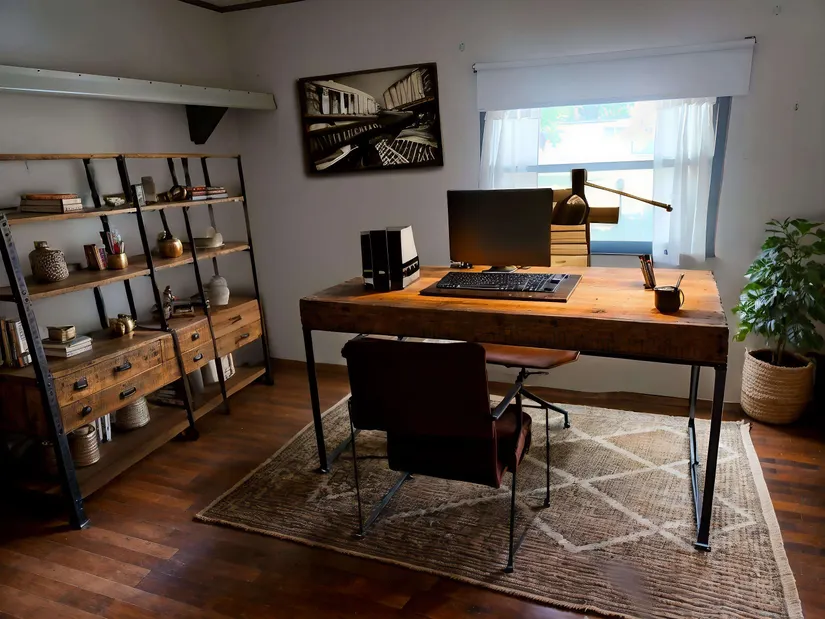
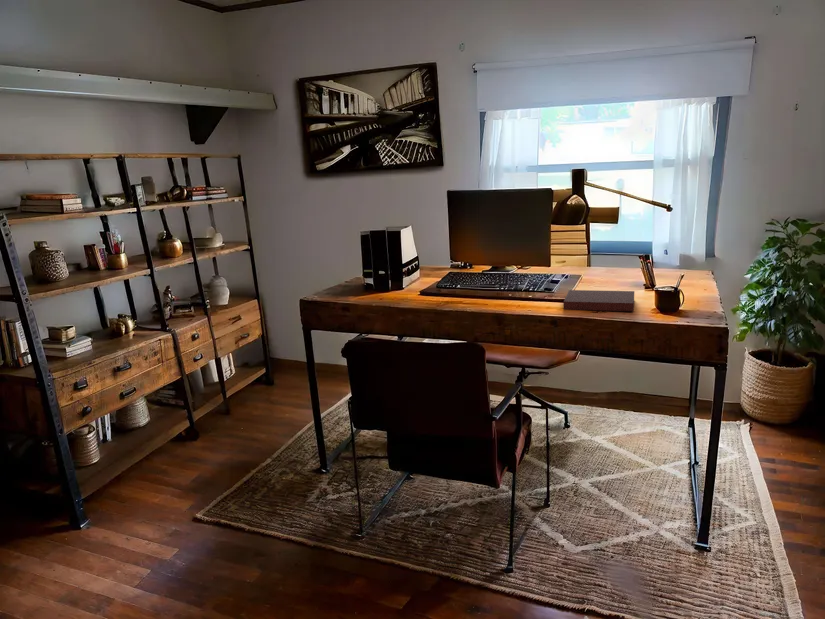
+ notebook [563,289,635,312]
